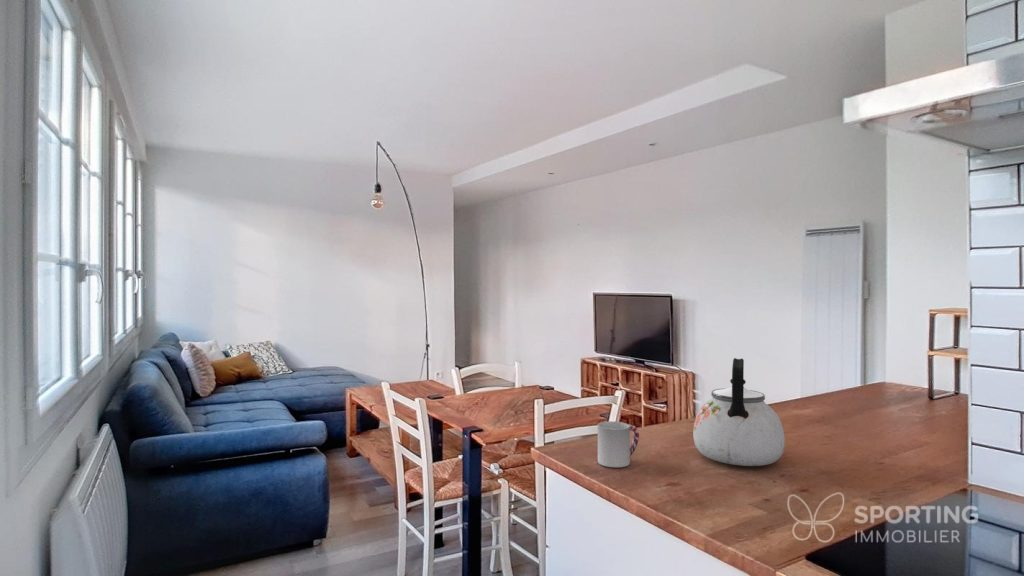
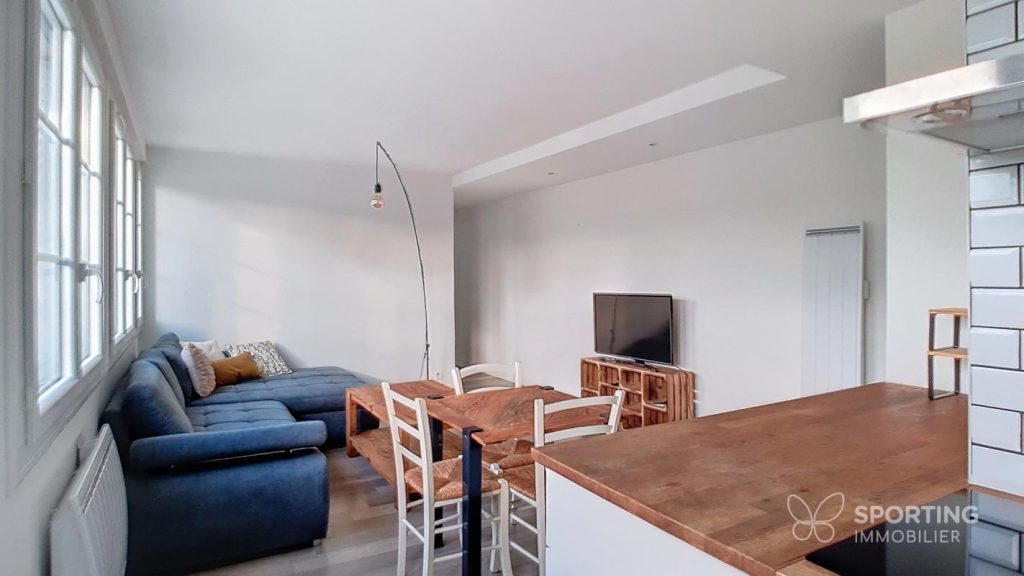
- cup [597,420,640,468]
- kettle [692,357,786,467]
